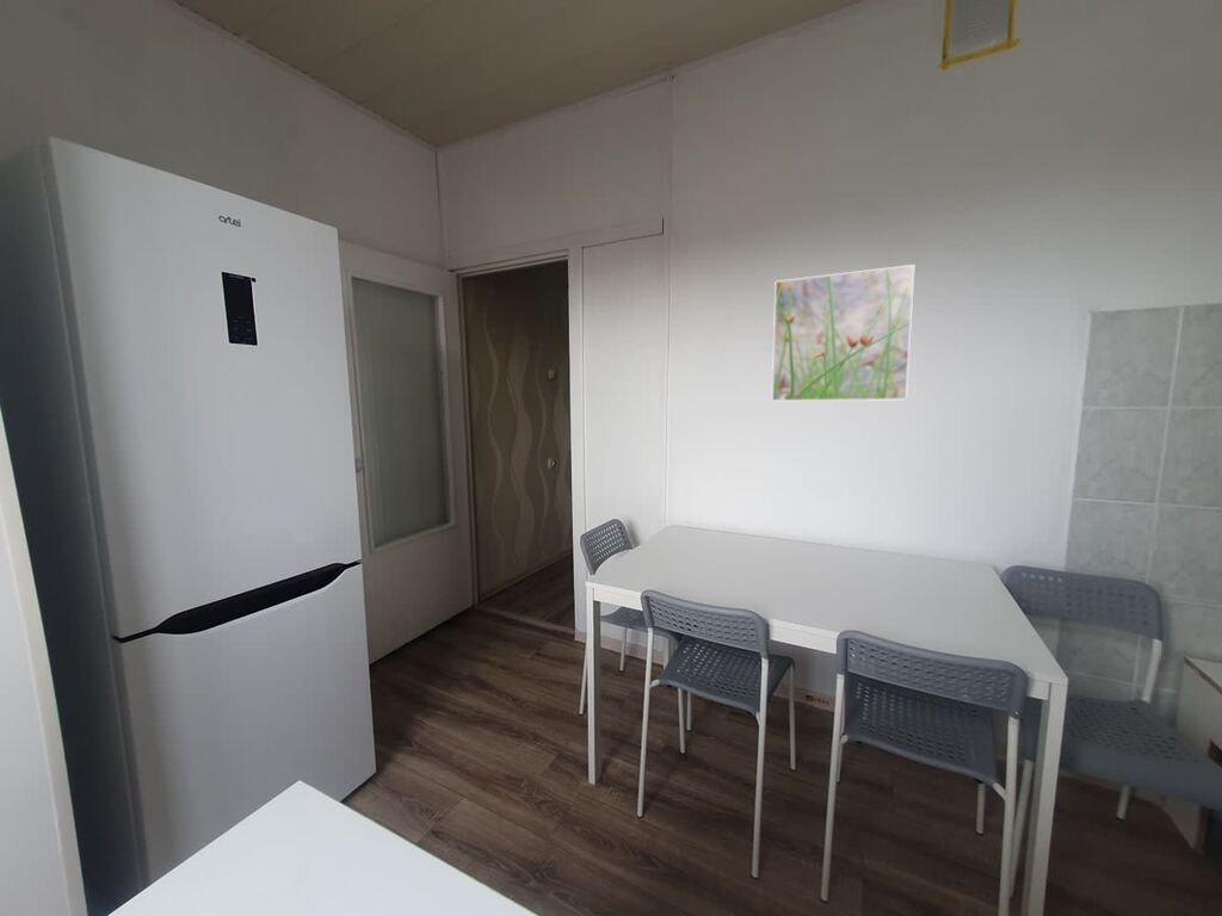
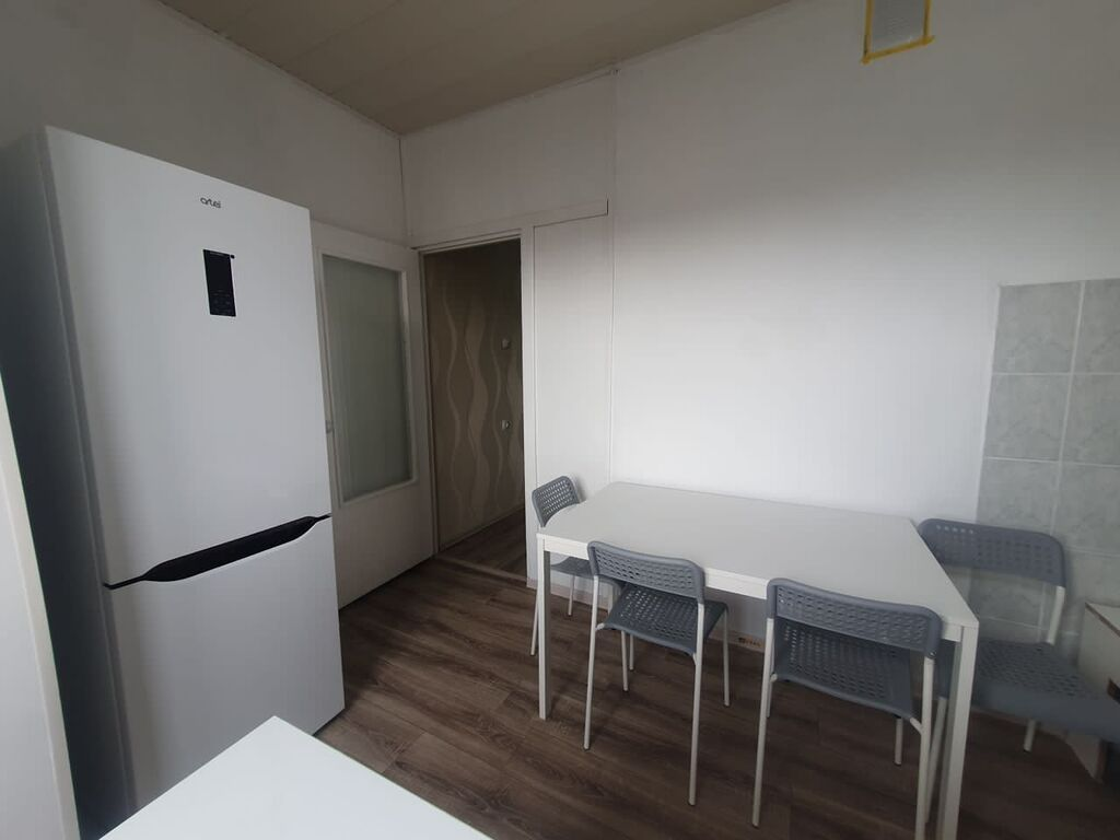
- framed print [771,264,915,402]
